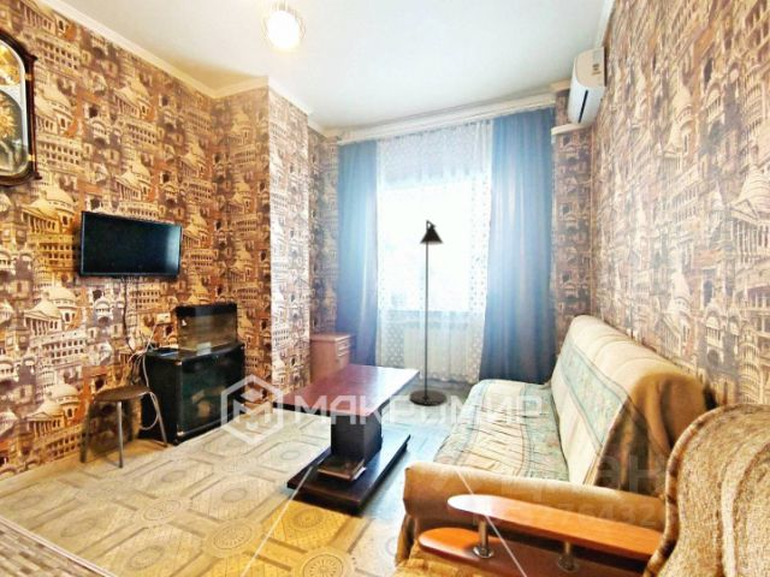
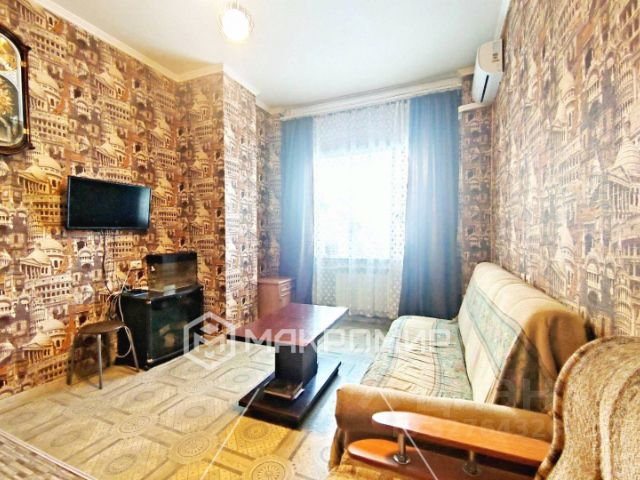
- floor lamp [409,219,448,406]
